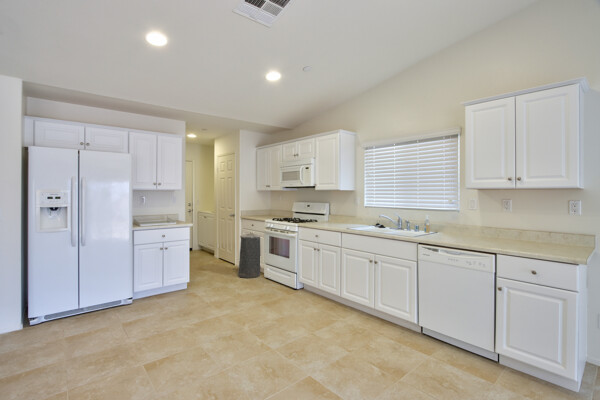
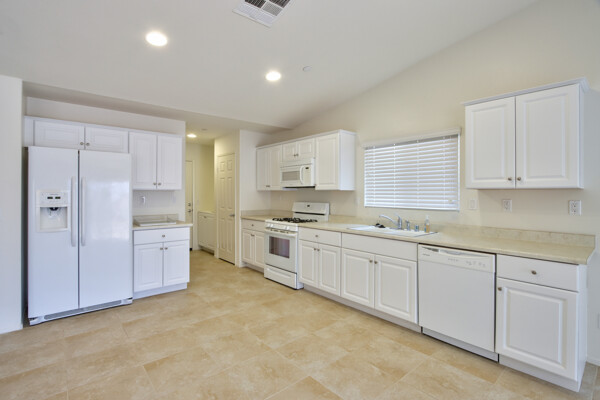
- trash can [237,231,261,279]
